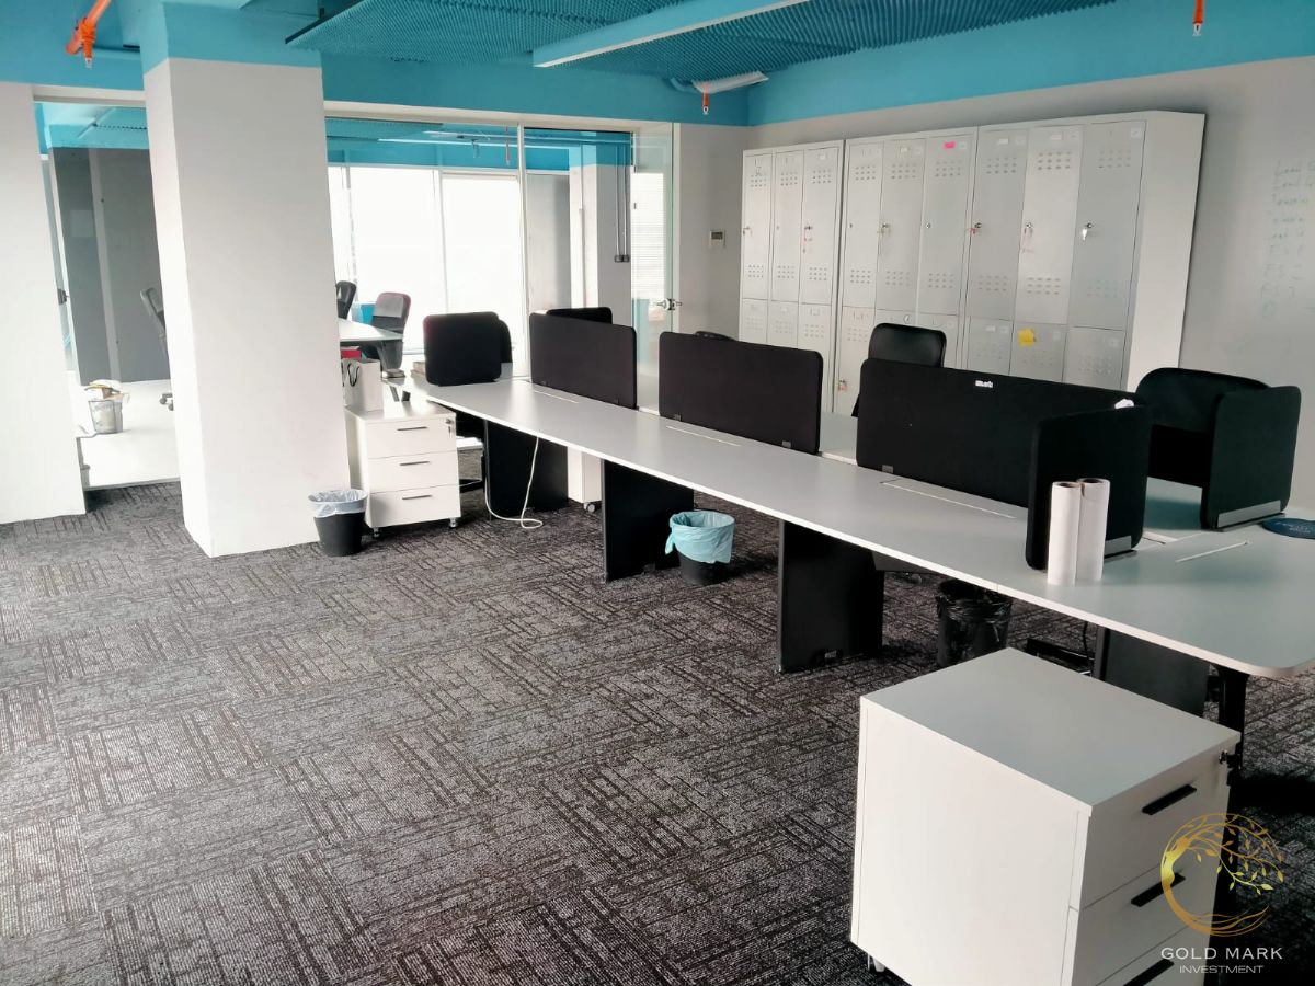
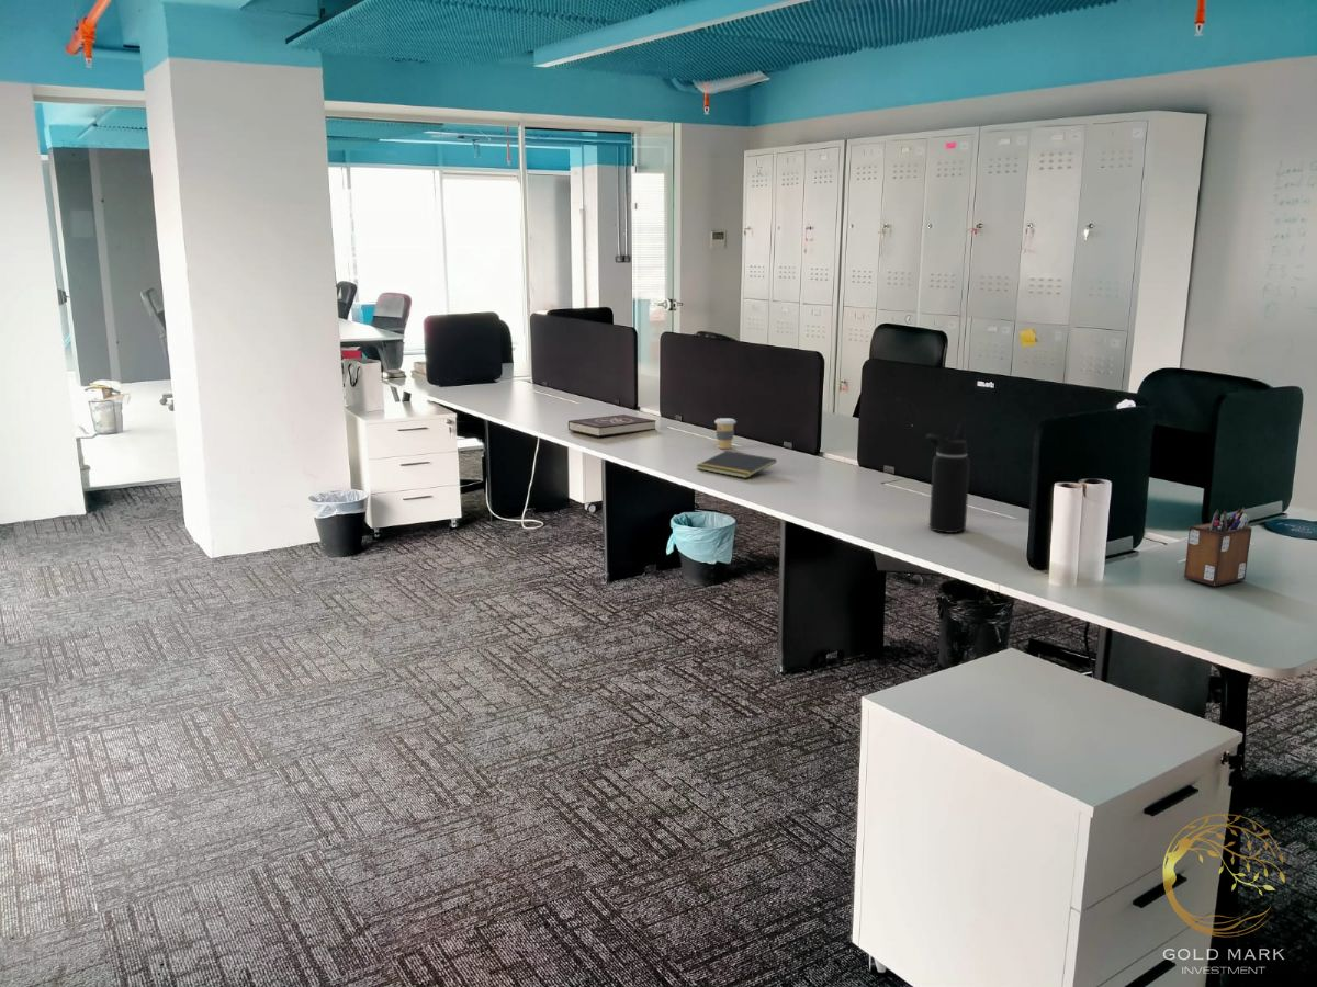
+ desk organizer [1183,506,1252,587]
+ book [567,413,656,438]
+ water bottle [924,422,971,534]
+ notepad [695,450,777,479]
+ coffee cup [713,417,738,450]
